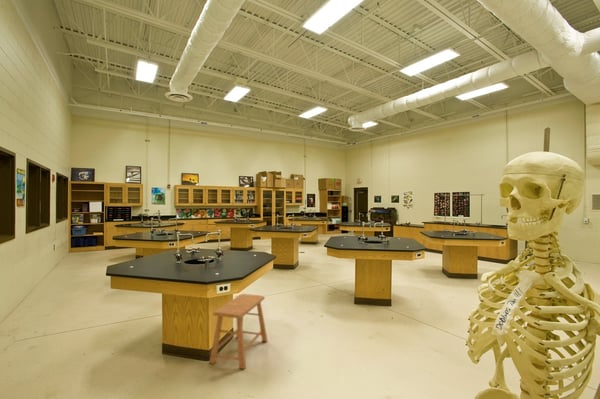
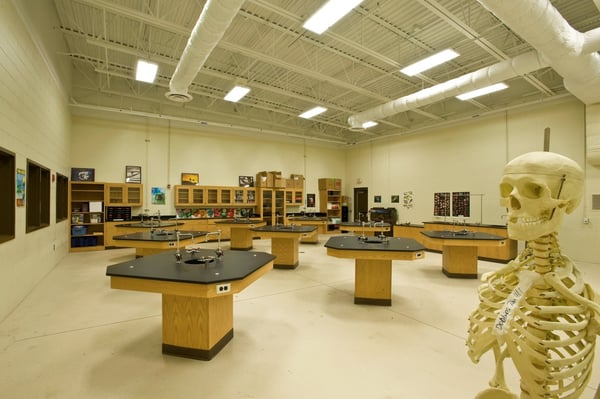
- stool [208,293,269,370]
